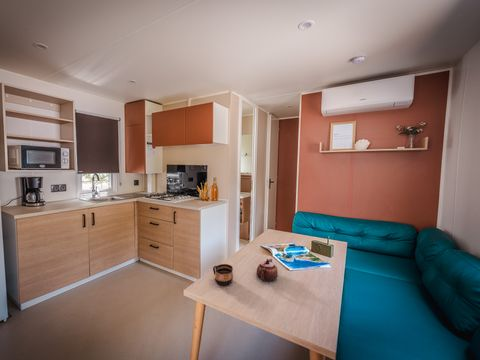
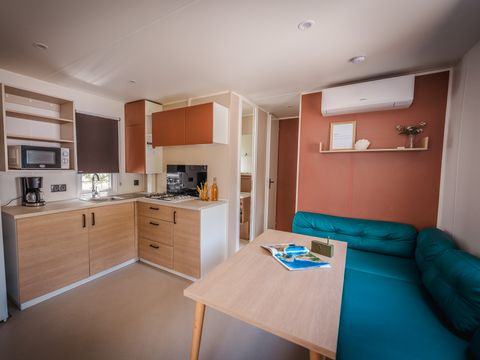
- cup [212,263,234,286]
- teapot [256,258,279,282]
